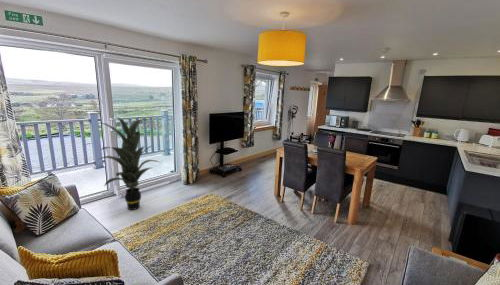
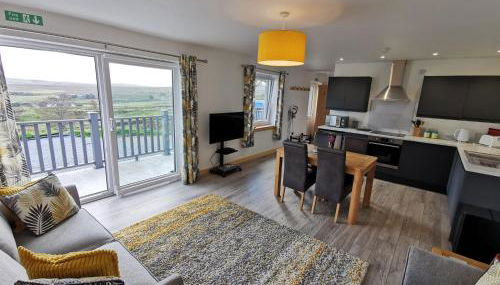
- indoor plant [97,115,163,211]
